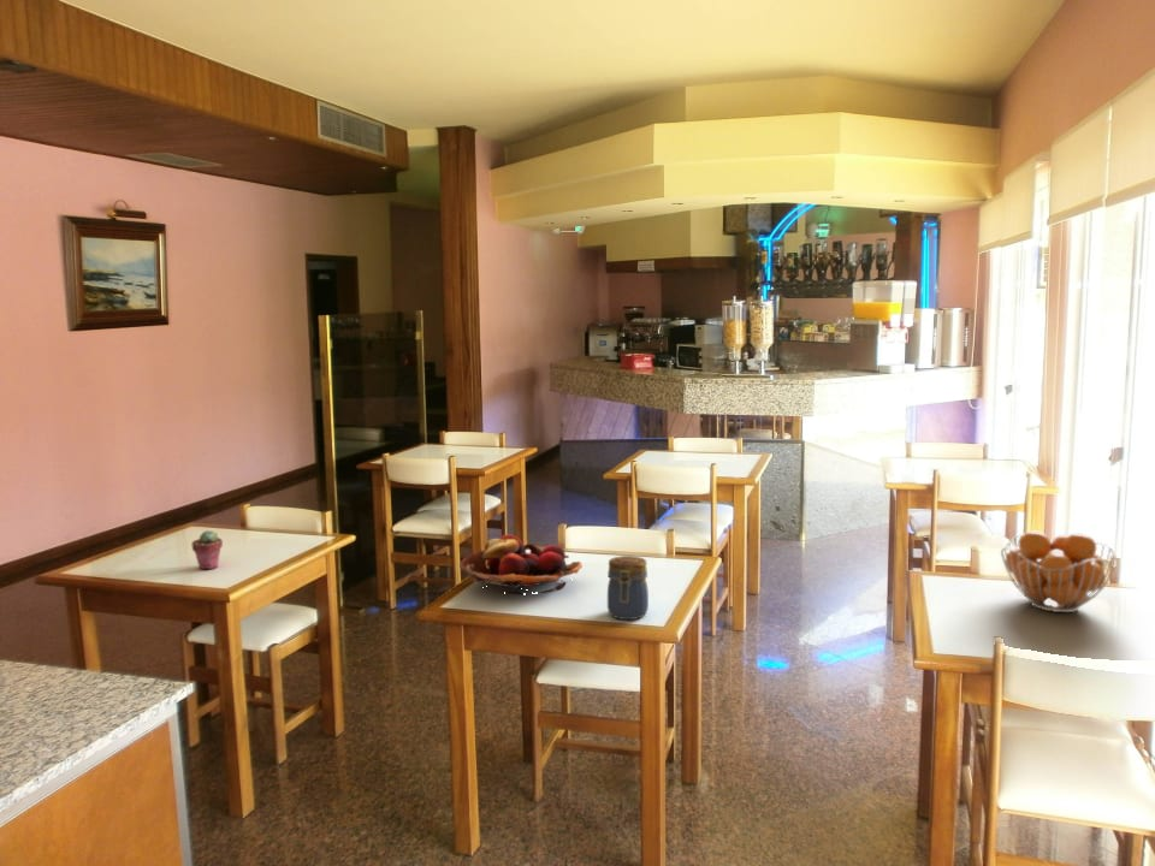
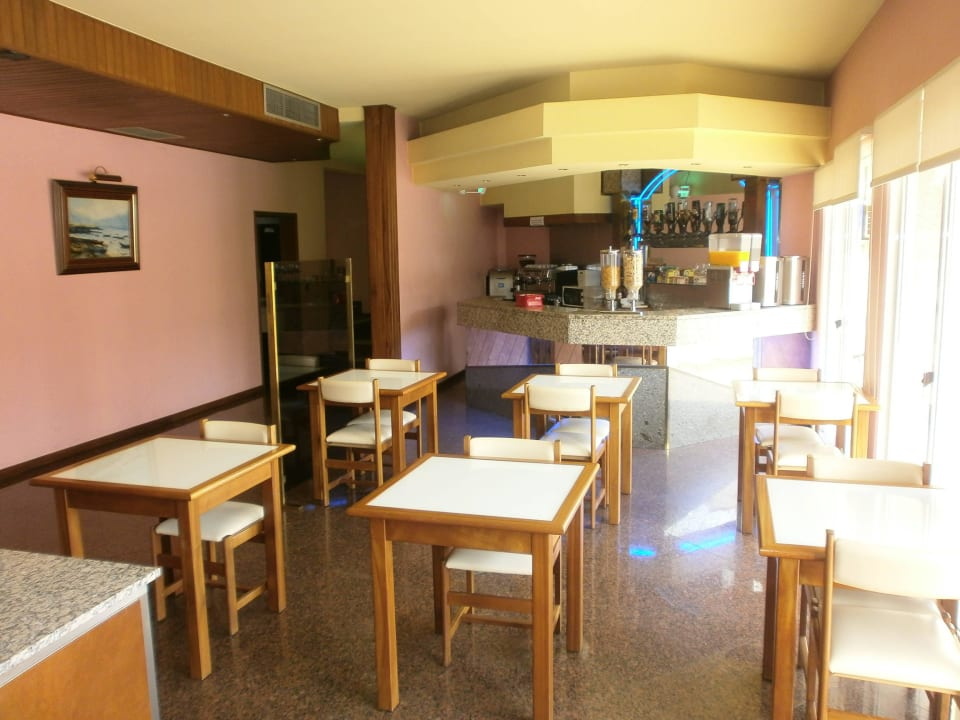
- fruit basket [1000,529,1118,613]
- potted succulent [190,529,224,570]
- fruit basket [458,534,584,595]
- jar [606,554,650,621]
